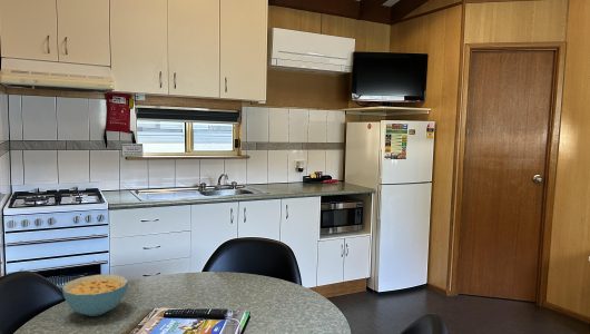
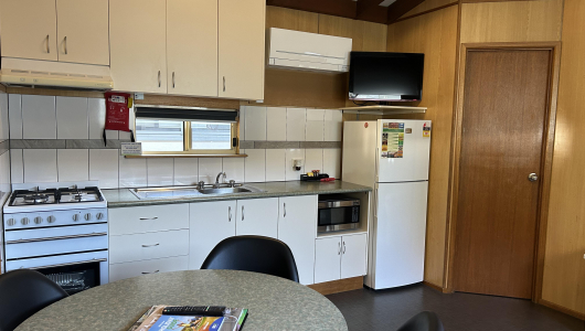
- cereal bowl [61,274,129,317]
